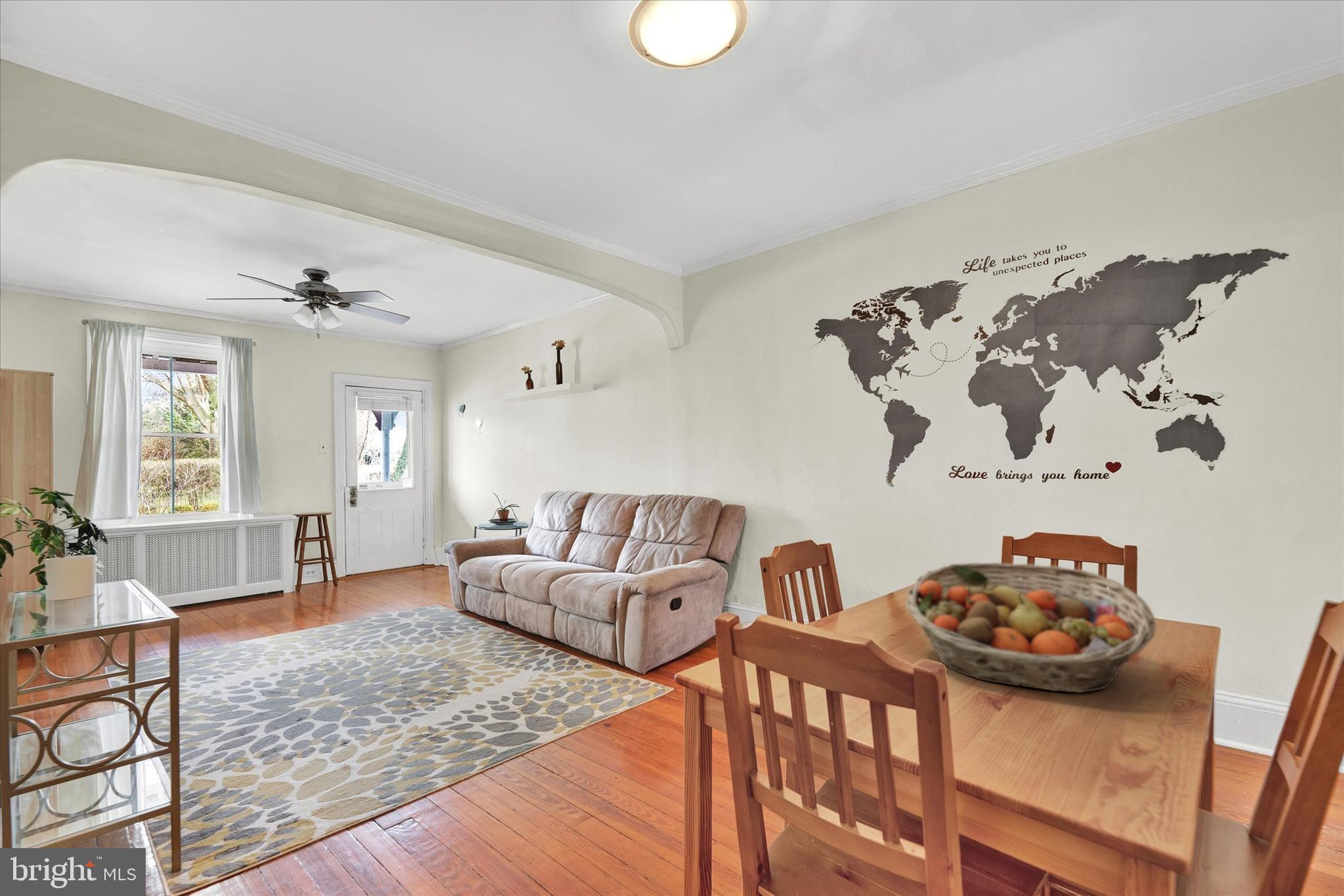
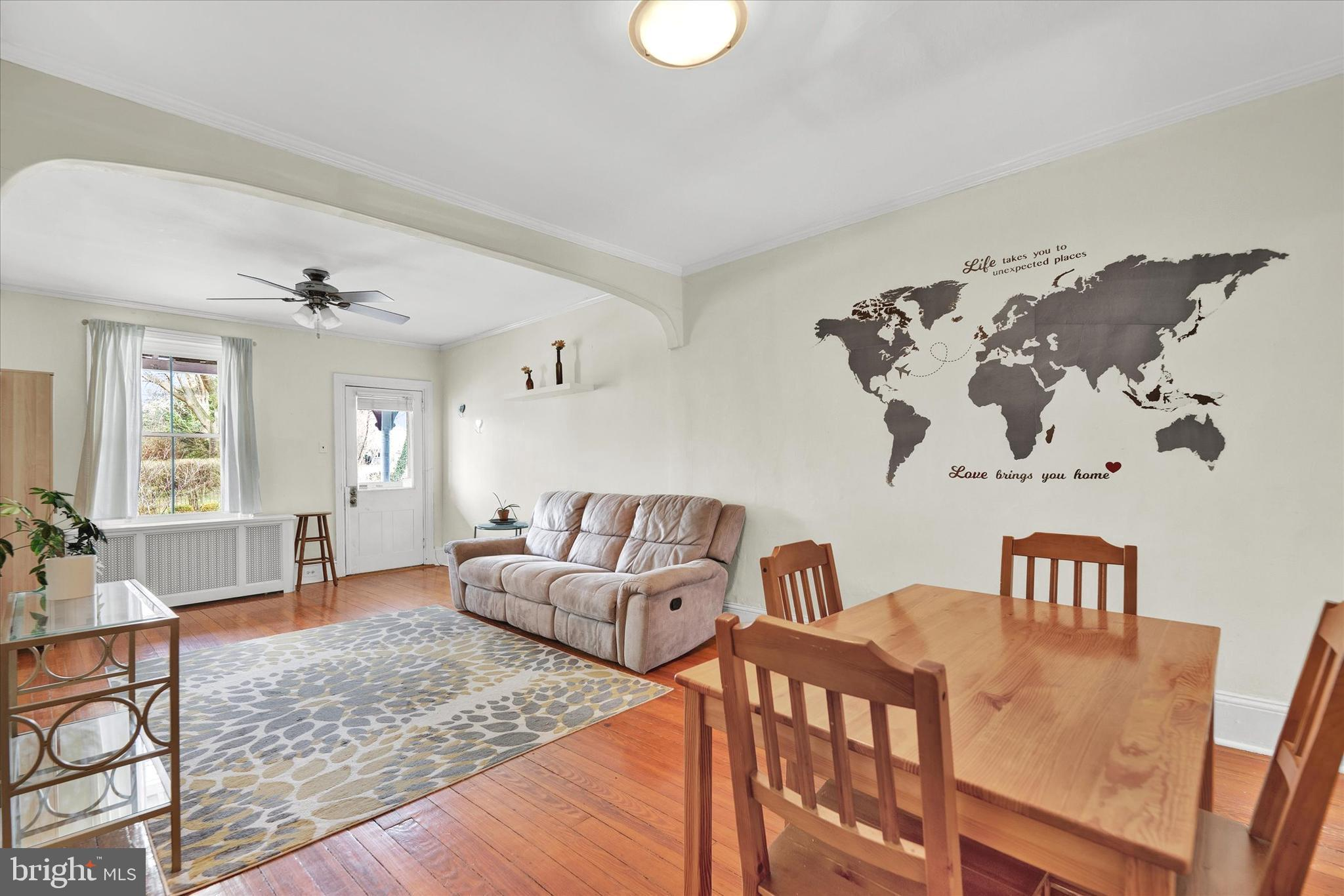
- fruit basket [905,562,1157,693]
